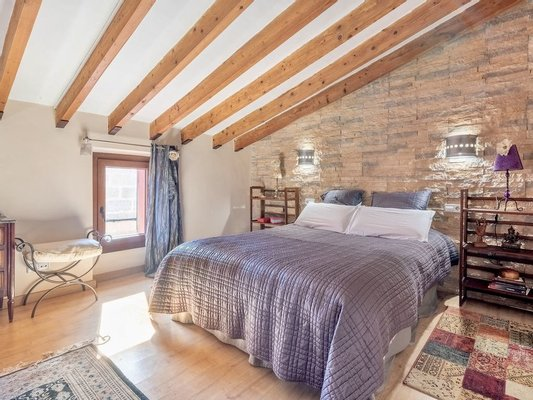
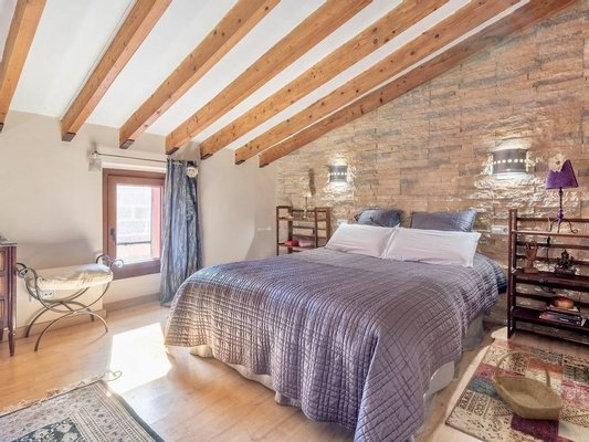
+ basket [490,350,566,421]
